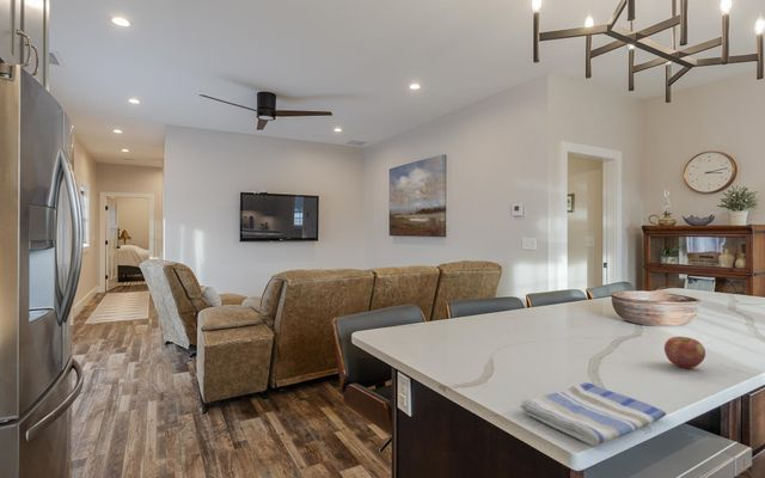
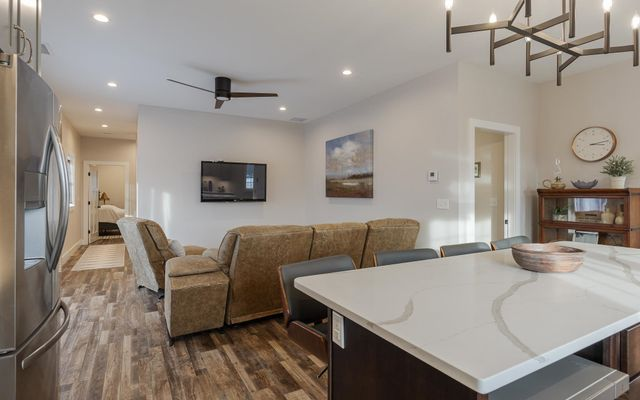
- apple [663,336,706,369]
- dish towel [519,381,667,447]
